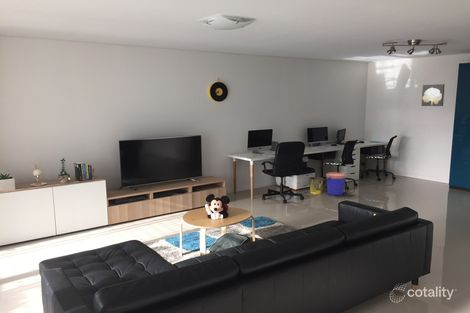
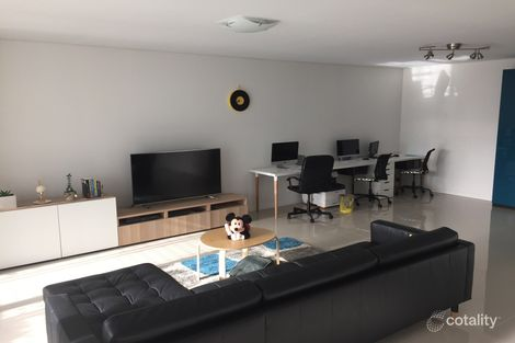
- wall art [421,83,446,107]
- bucket [323,172,347,196]
